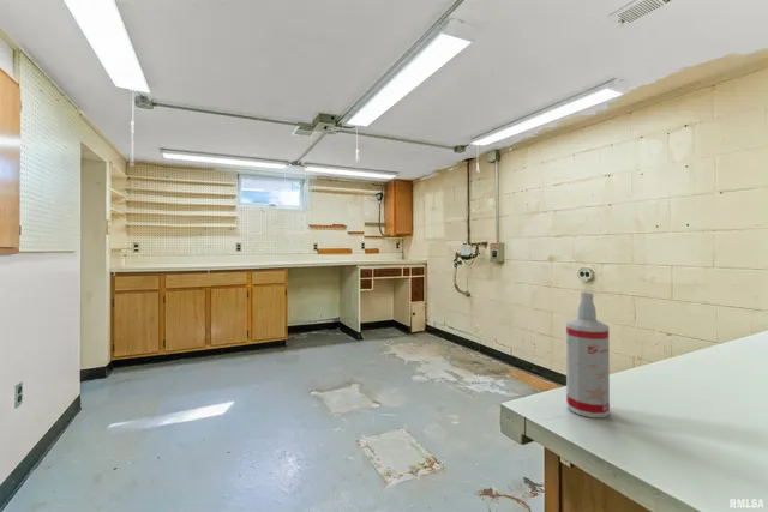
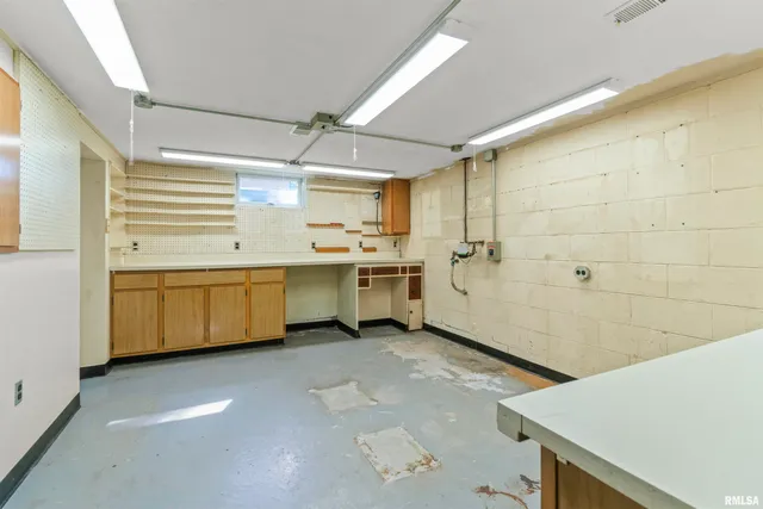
- spray bottle [565,290,611,418]
